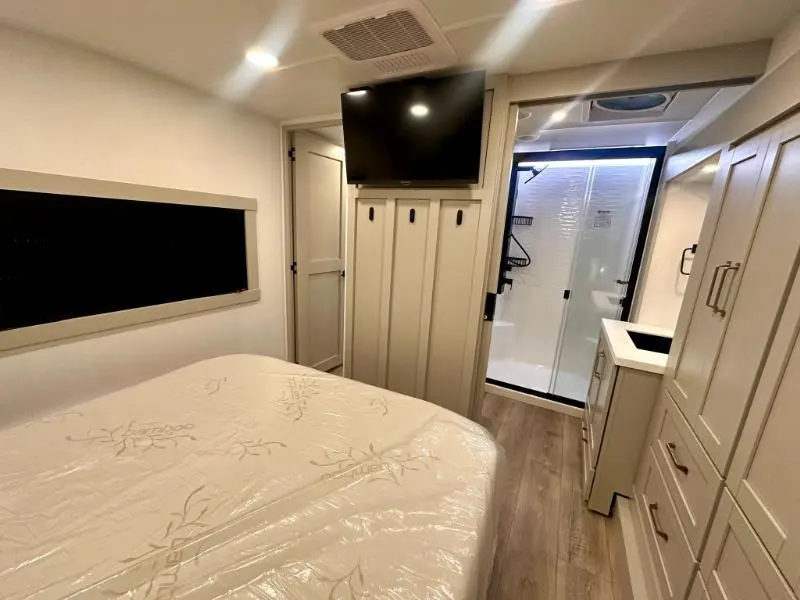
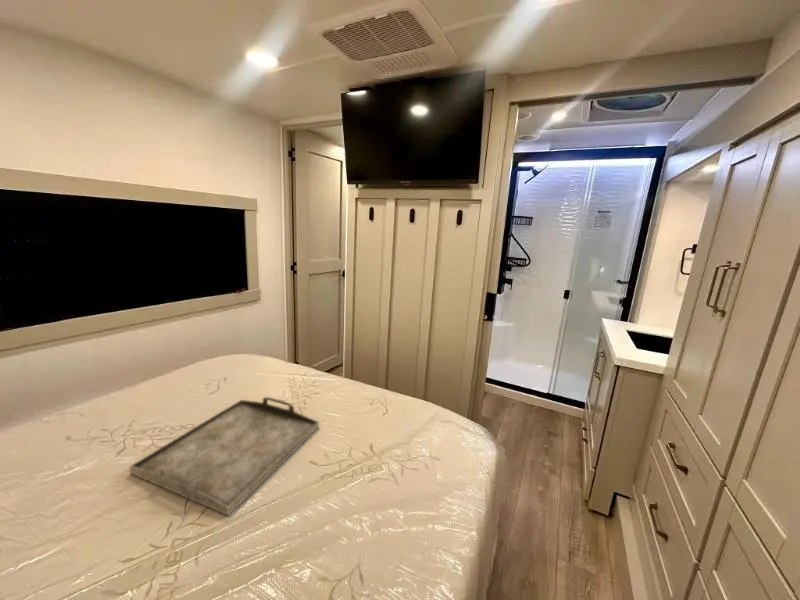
+ serving tray [128,396,320,517]
